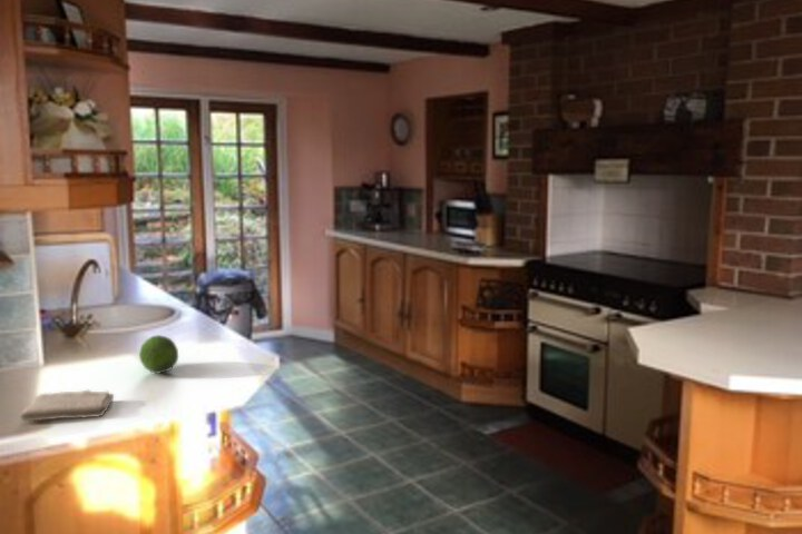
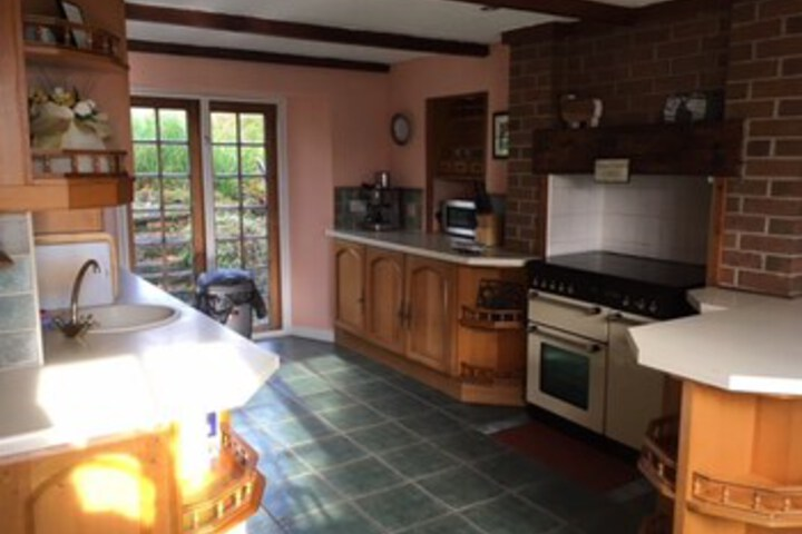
- washcloth [19,389,115,422]
- fruit [138,334,179,375]
